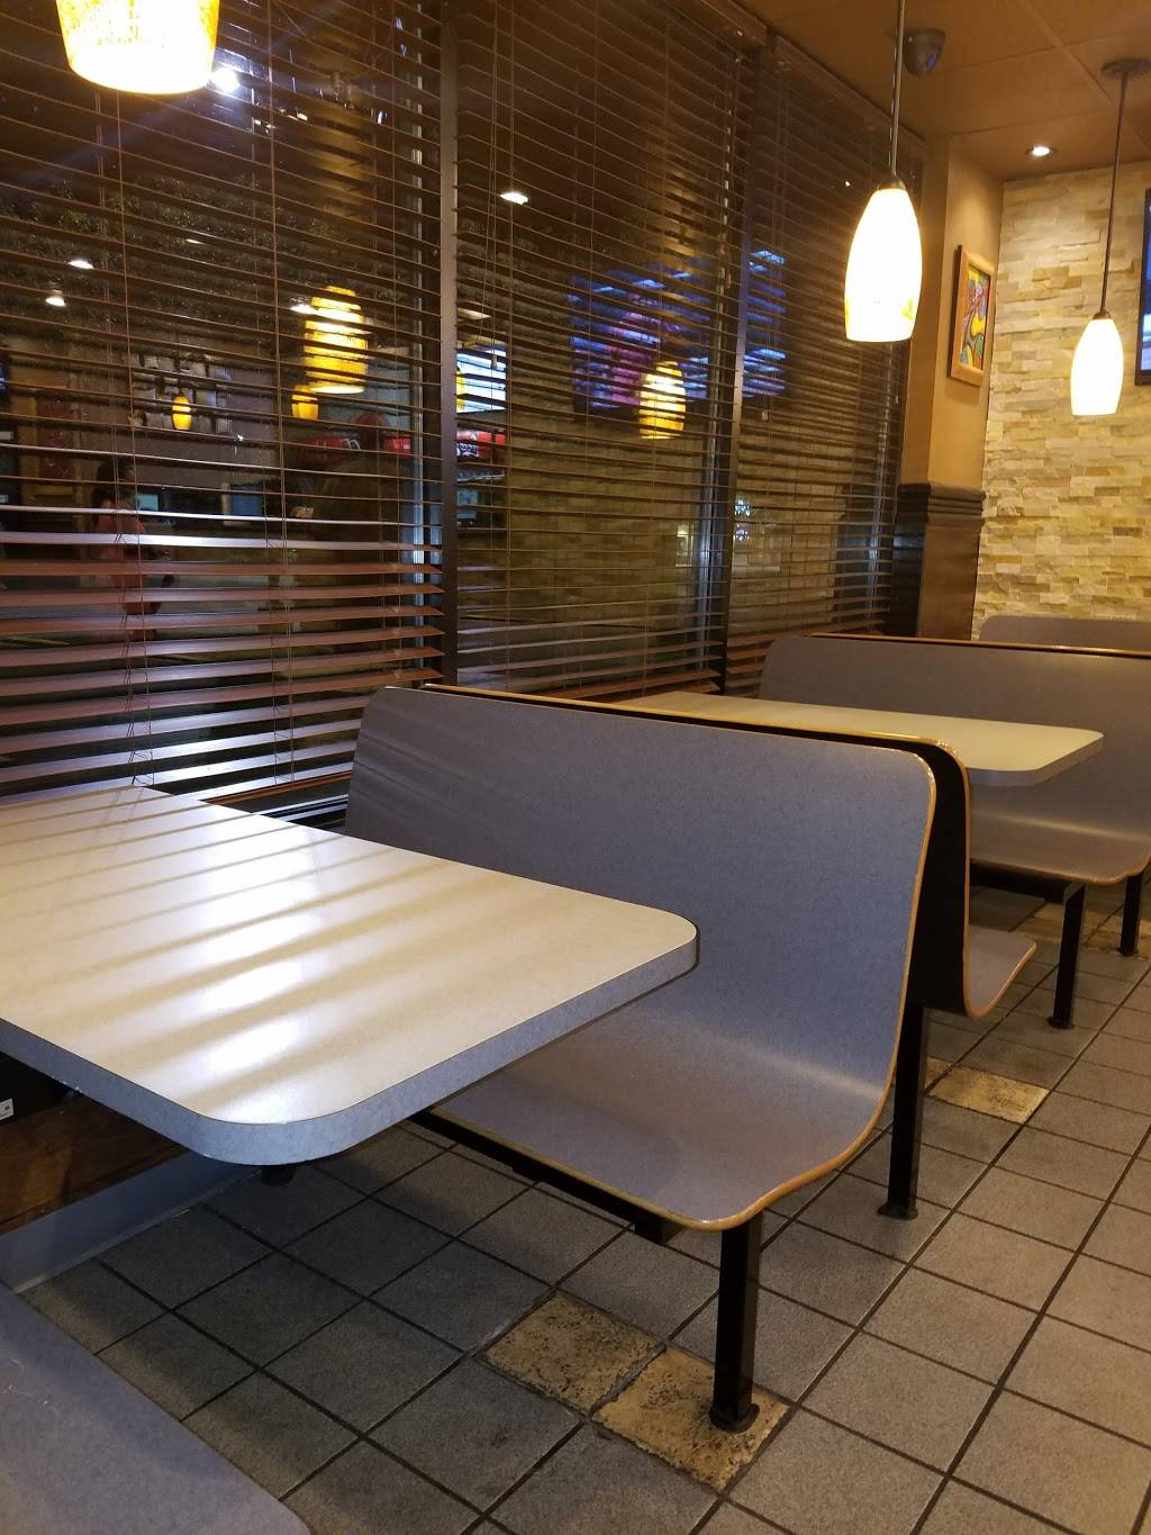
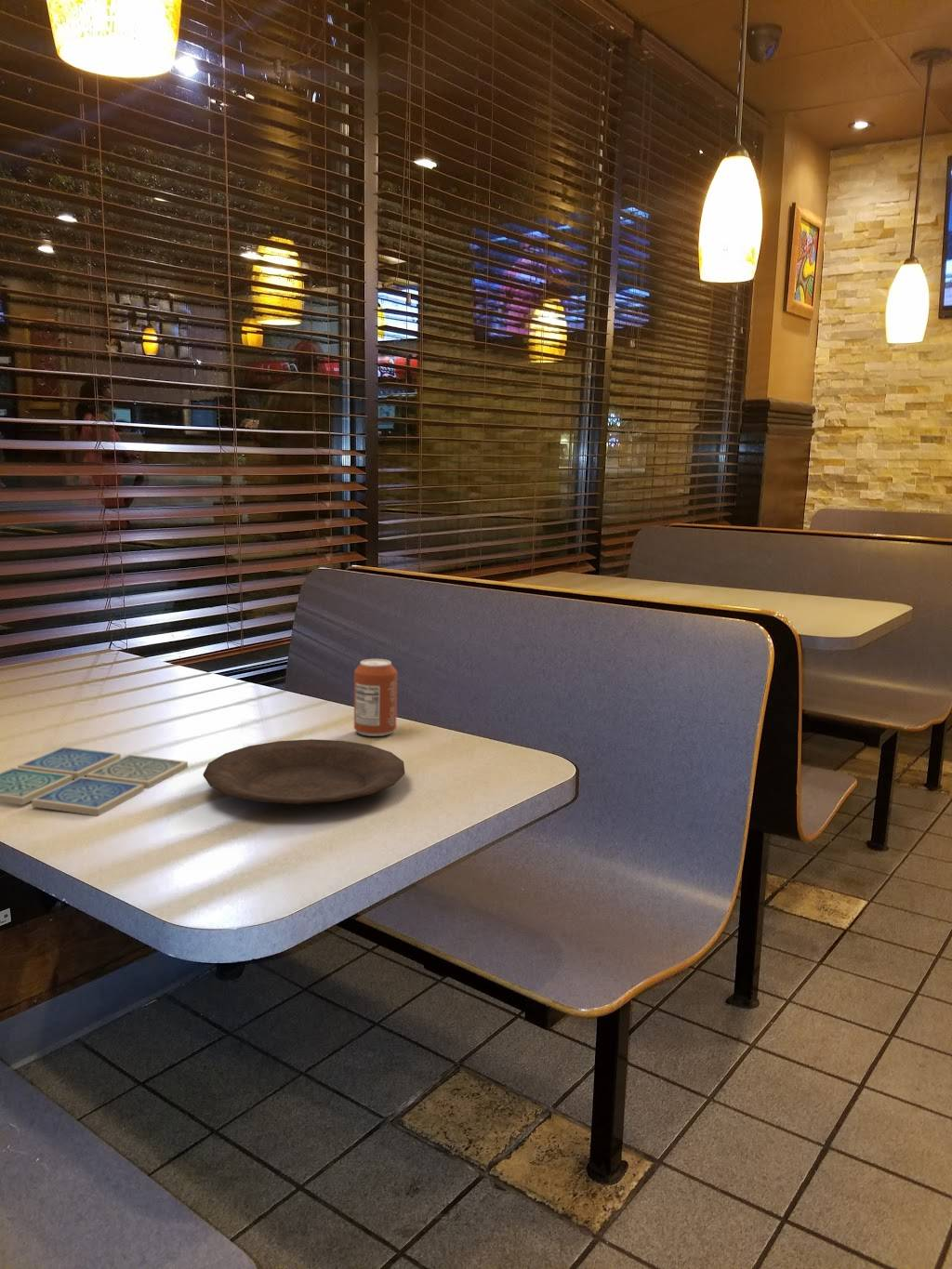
+ drink coaster [0,746,189,816]
+ plate [203,738,406,807]
+ can [353,658,398,737]
